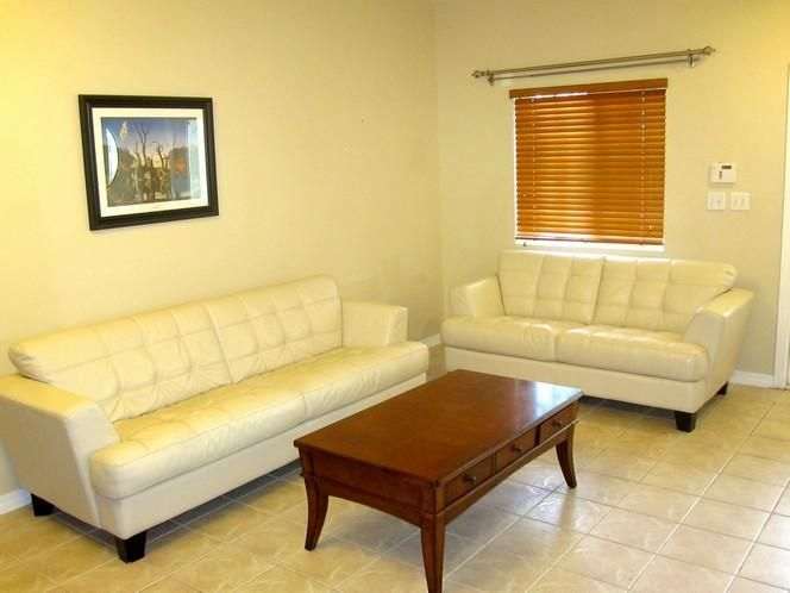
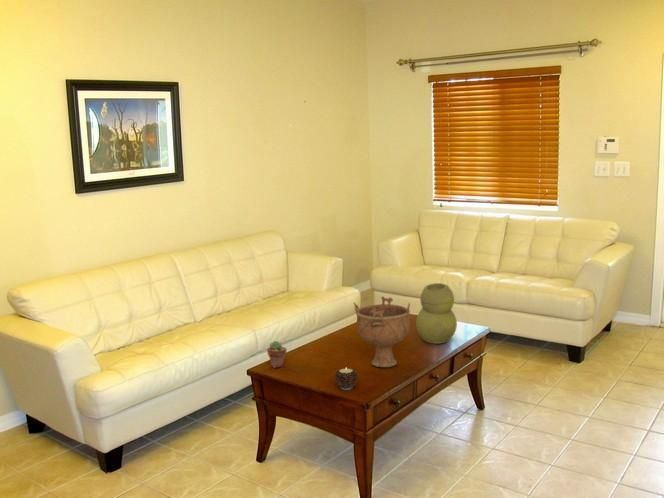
+ candle [333,368,359,391]
+ potted succulent [266,340,288,369]
+ vase [415,282,458,345]
+ decorative bowl [353,295,411,368]
